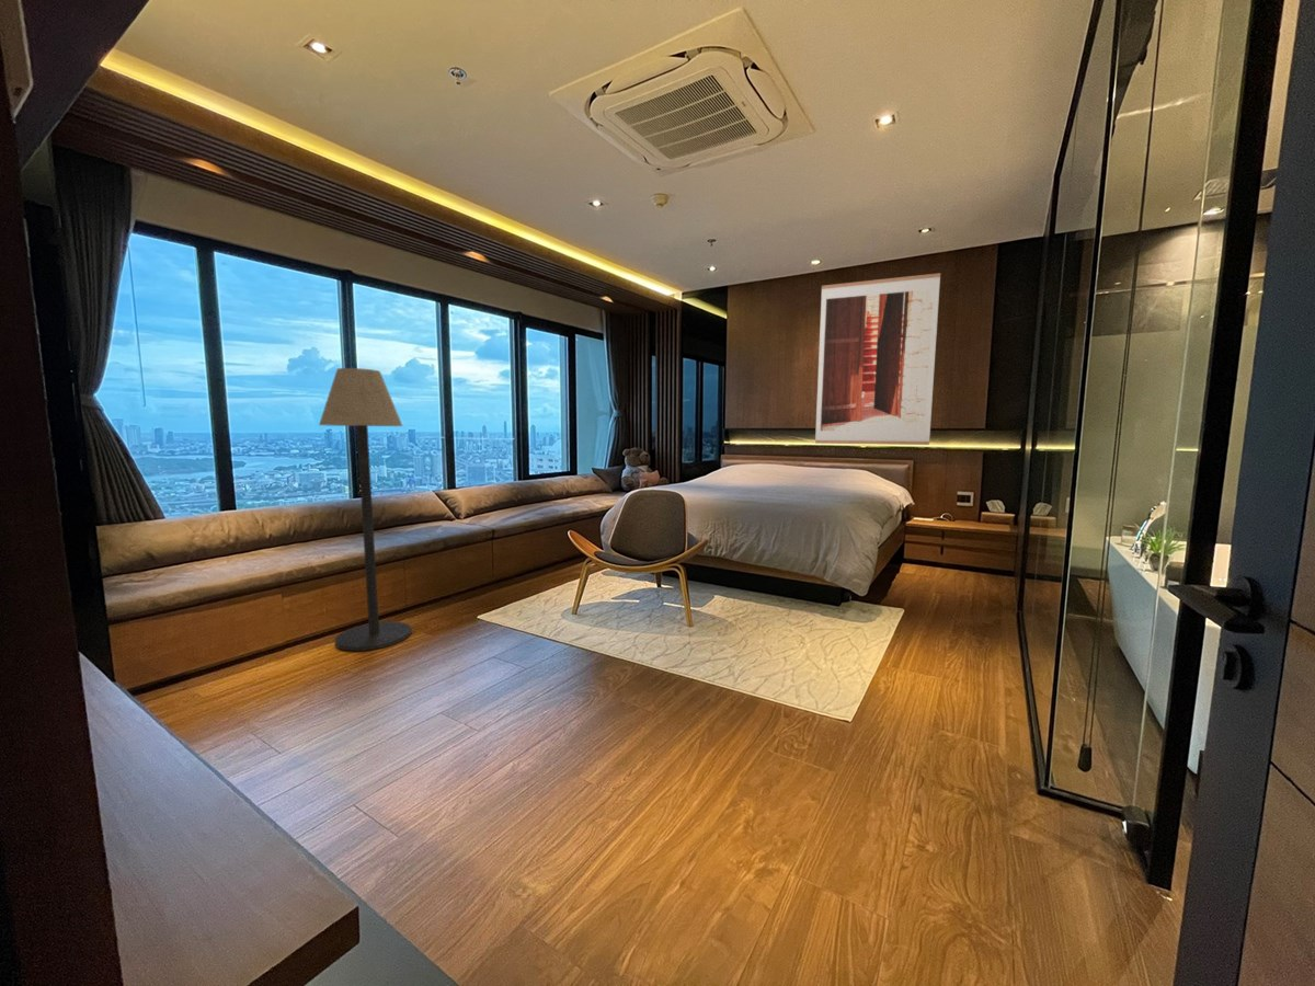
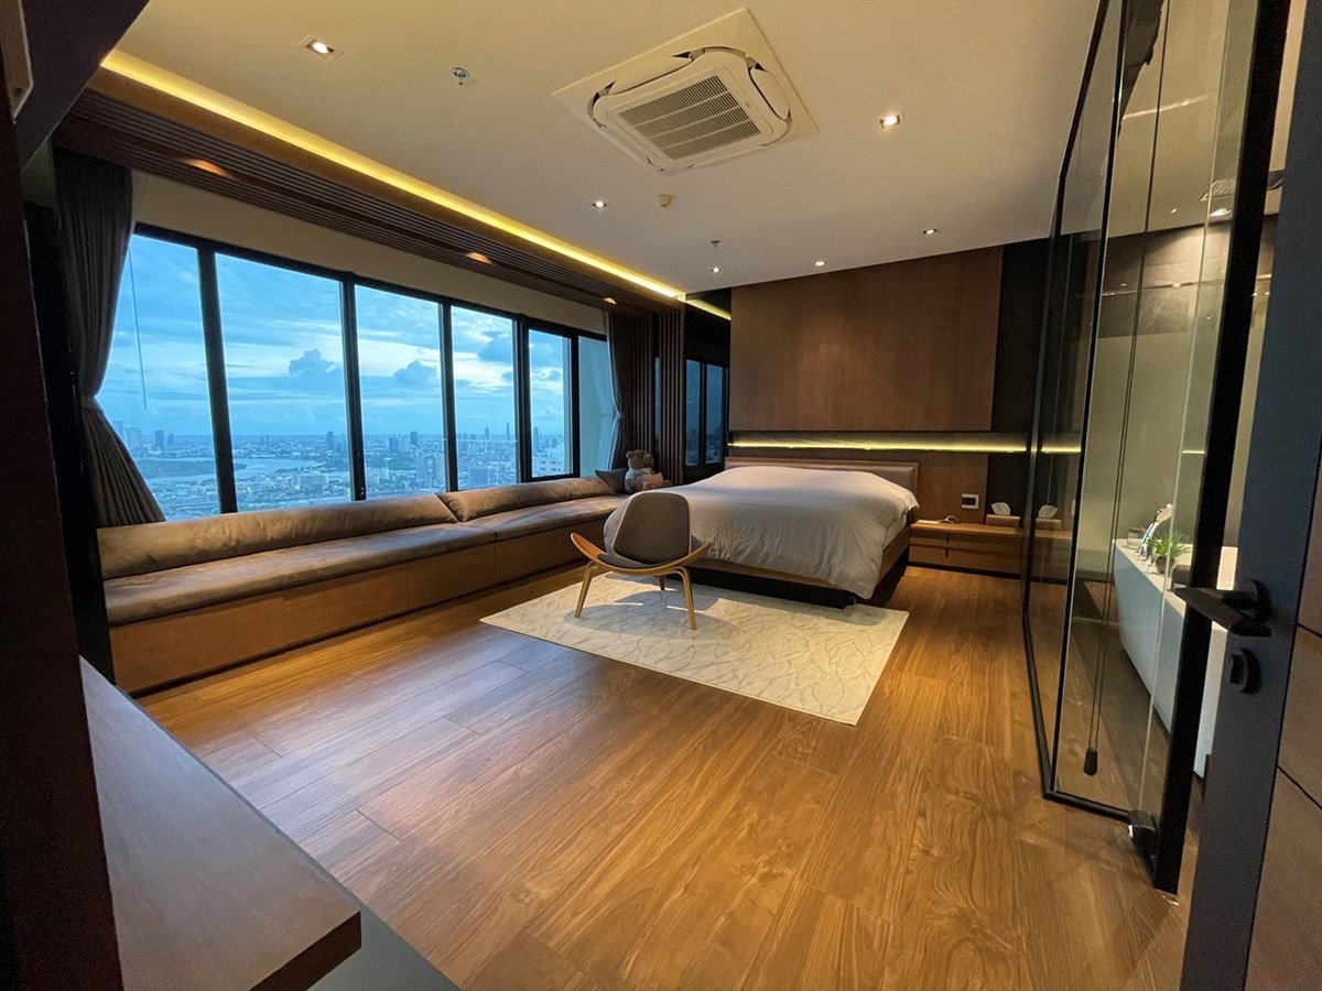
- floor lamp [318,367,413,652]
- wall art [814,272,941,446]
